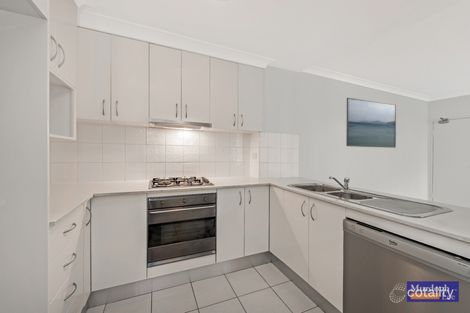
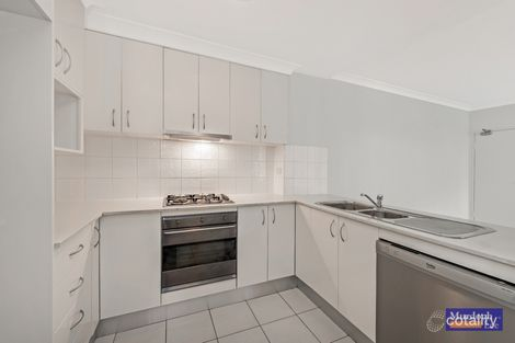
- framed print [345,97,397,149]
